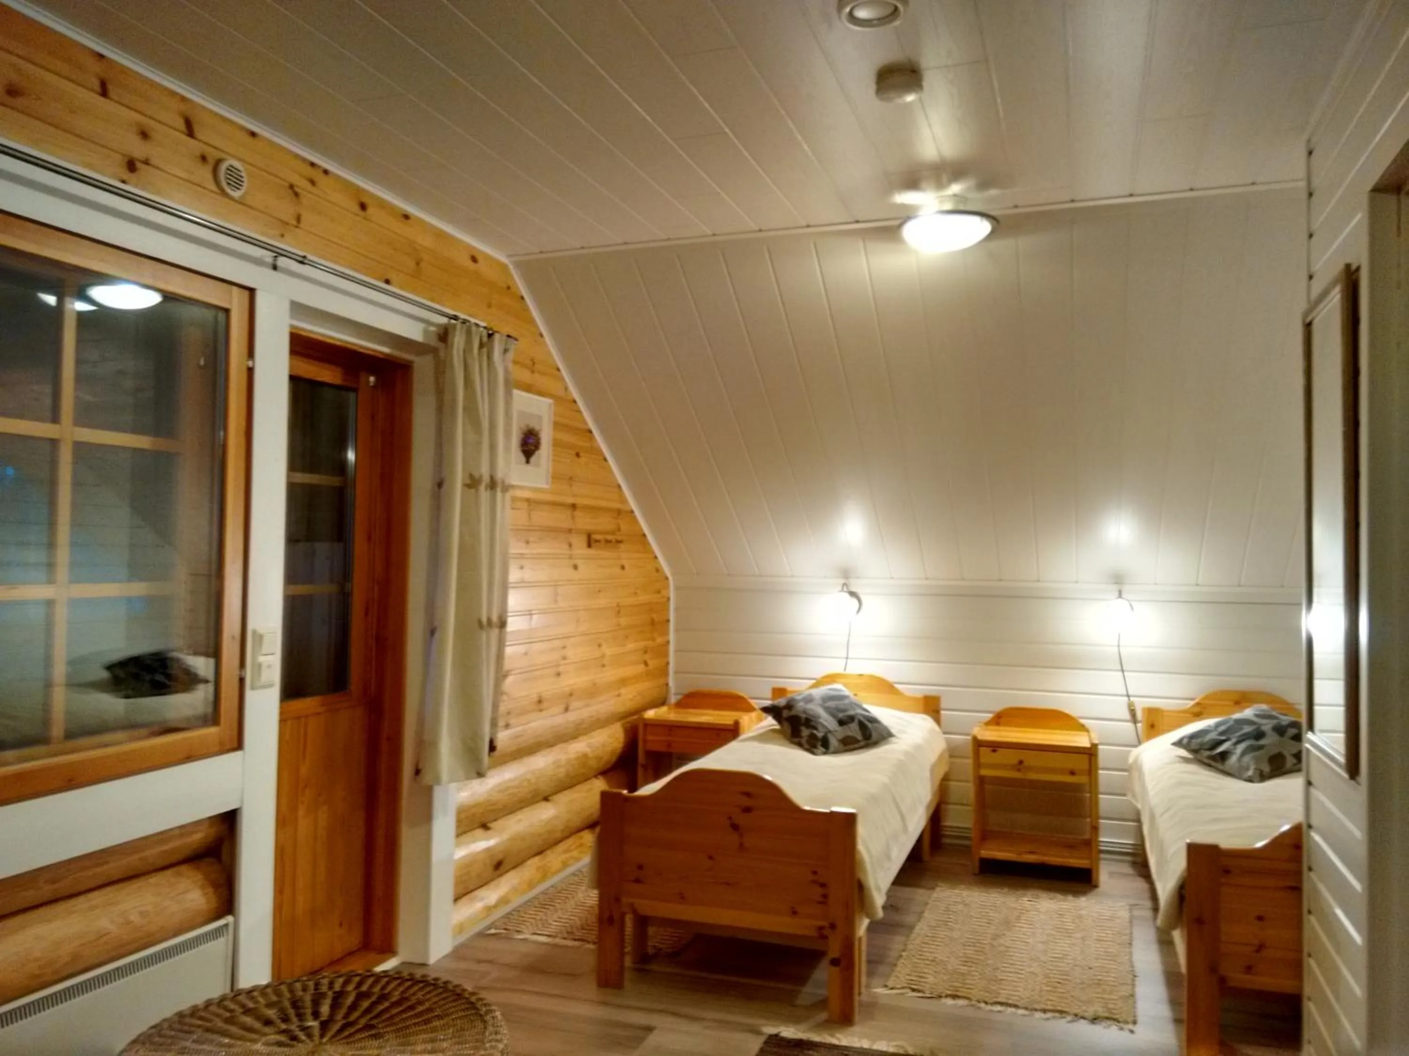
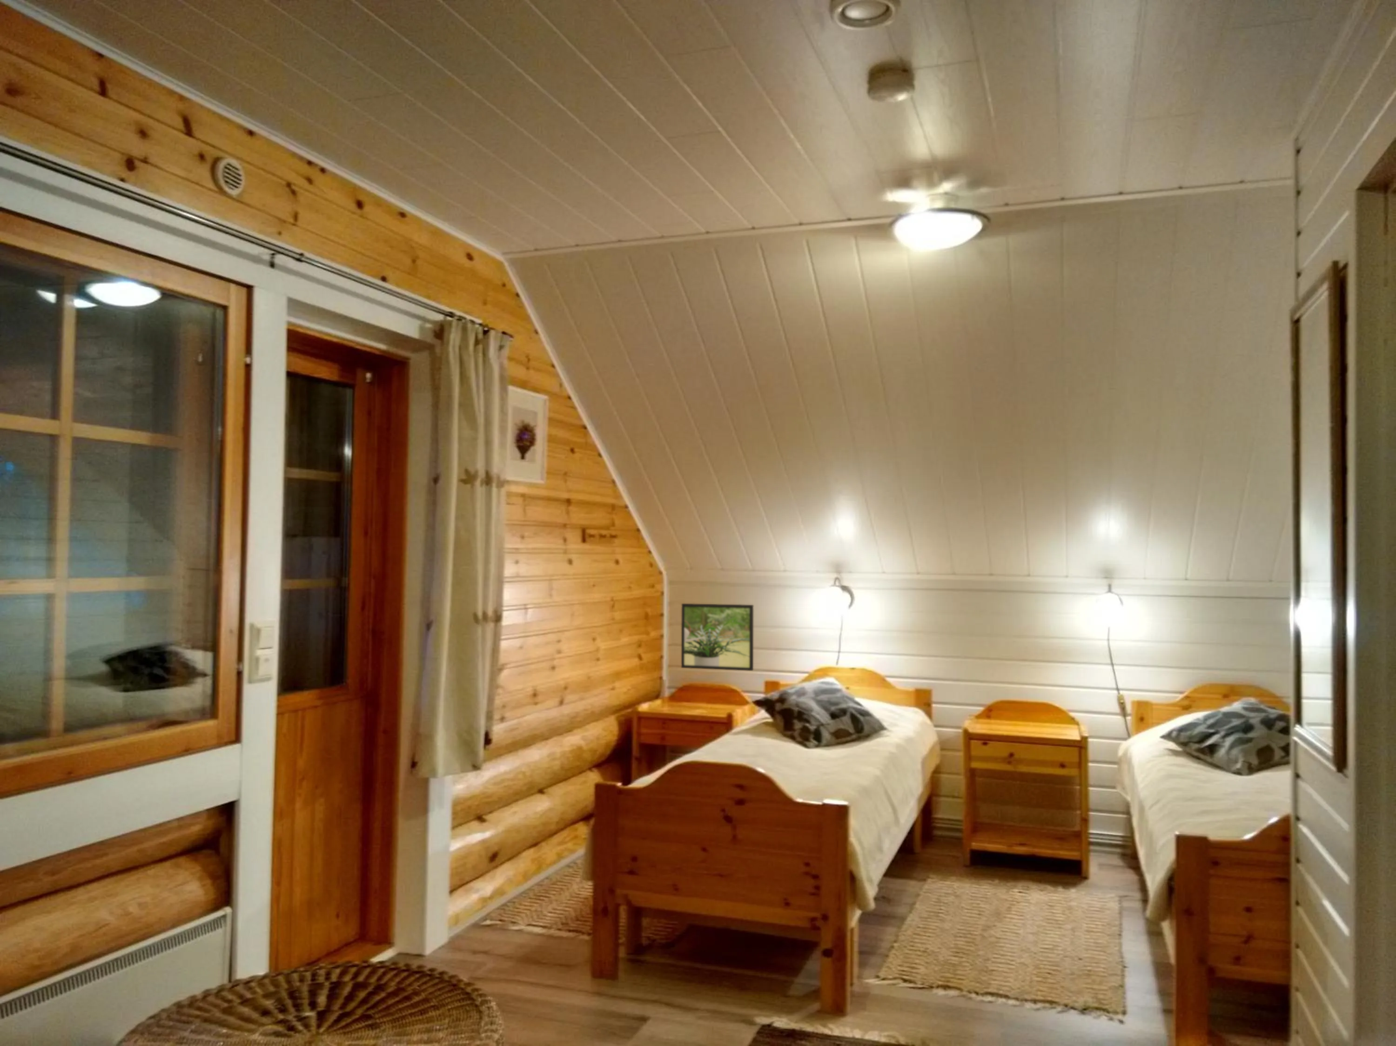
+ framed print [680,603,754,671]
